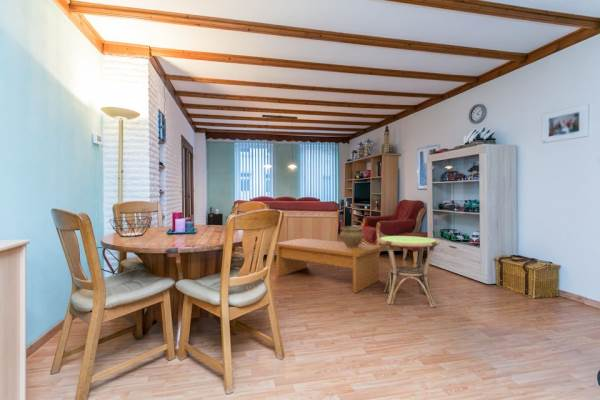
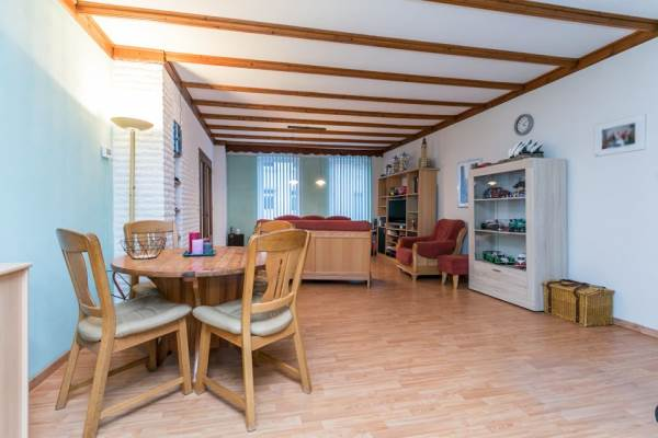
- side table [377,235,441,308]
- ceramic pot [339,225,365,247]
- coffee table [275,237,383,294]
